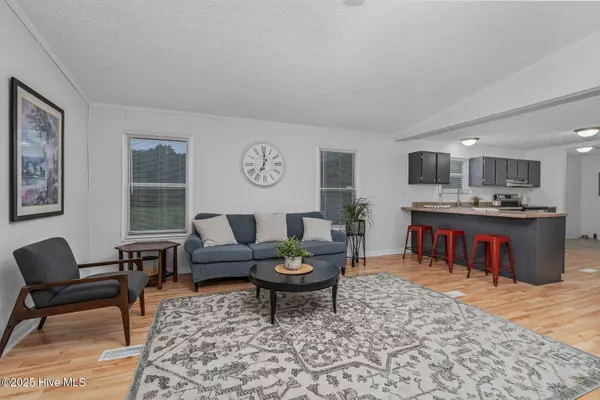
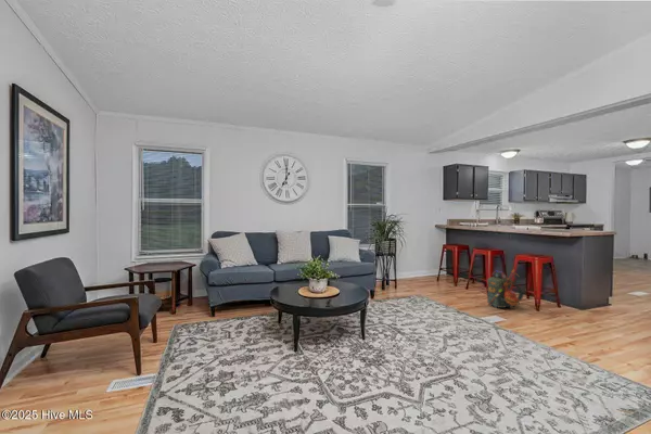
+ backpack [485,269,524,309]
